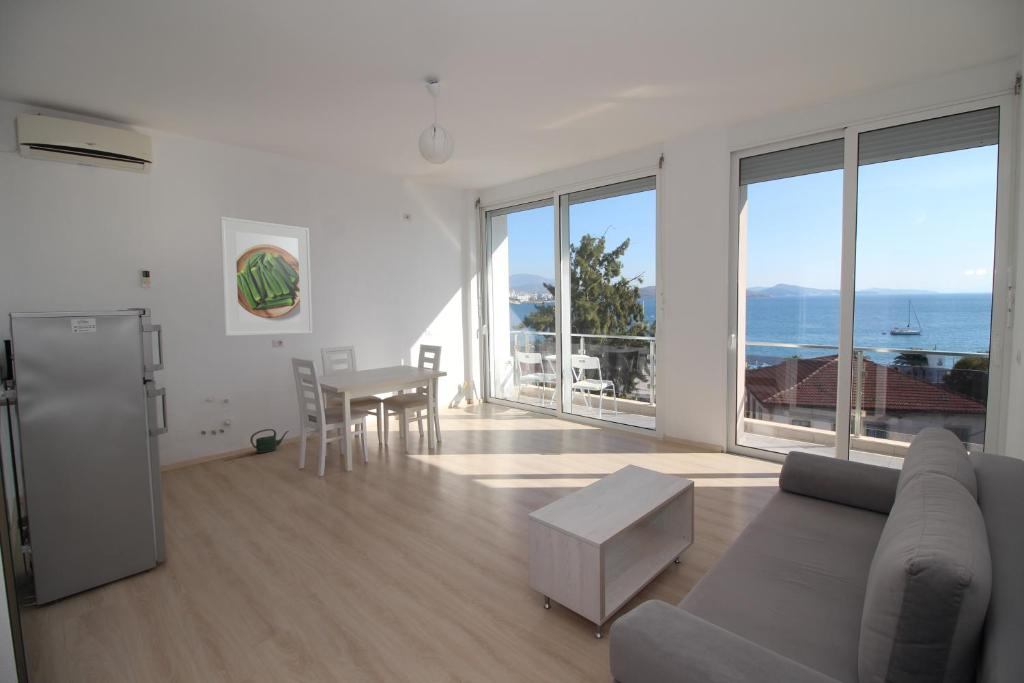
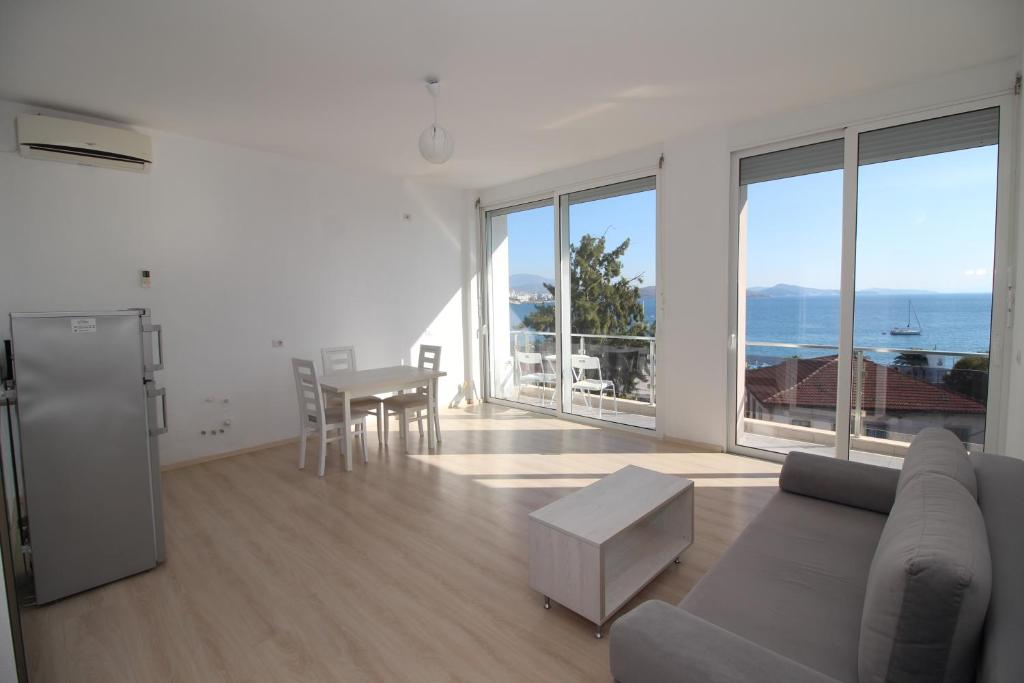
- watering can [249,428,290,454]
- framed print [219,216,313,337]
